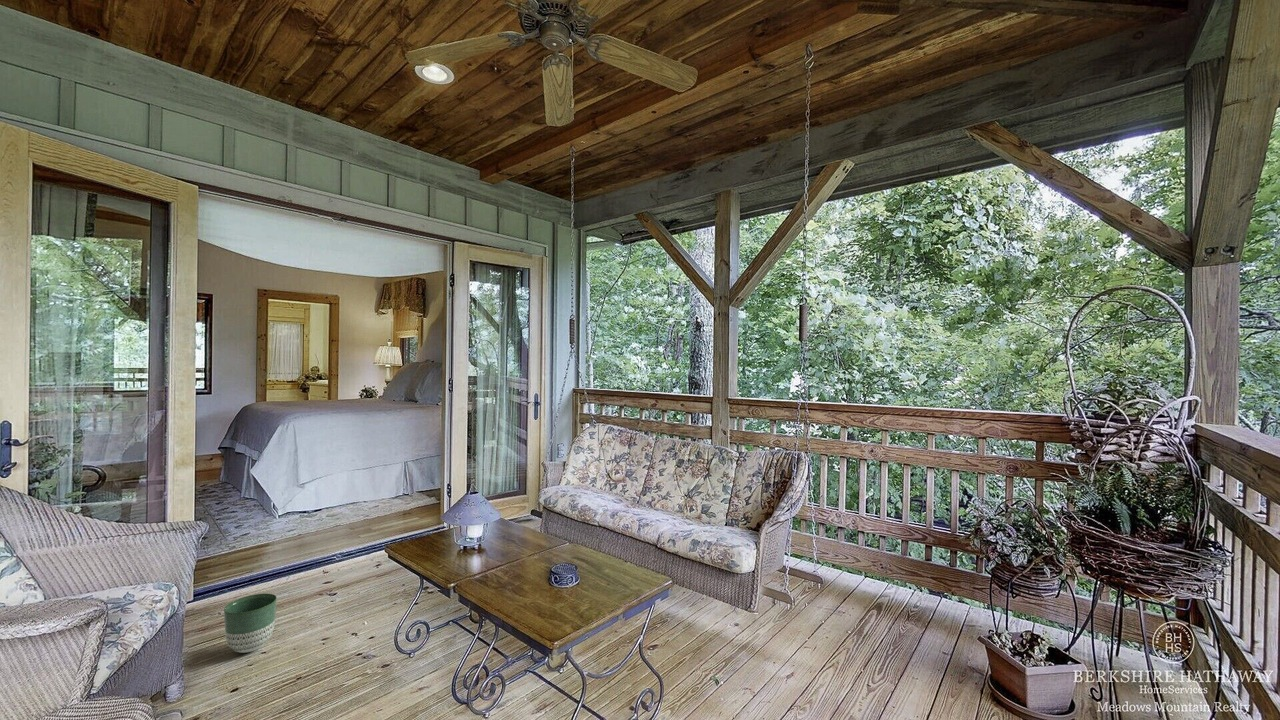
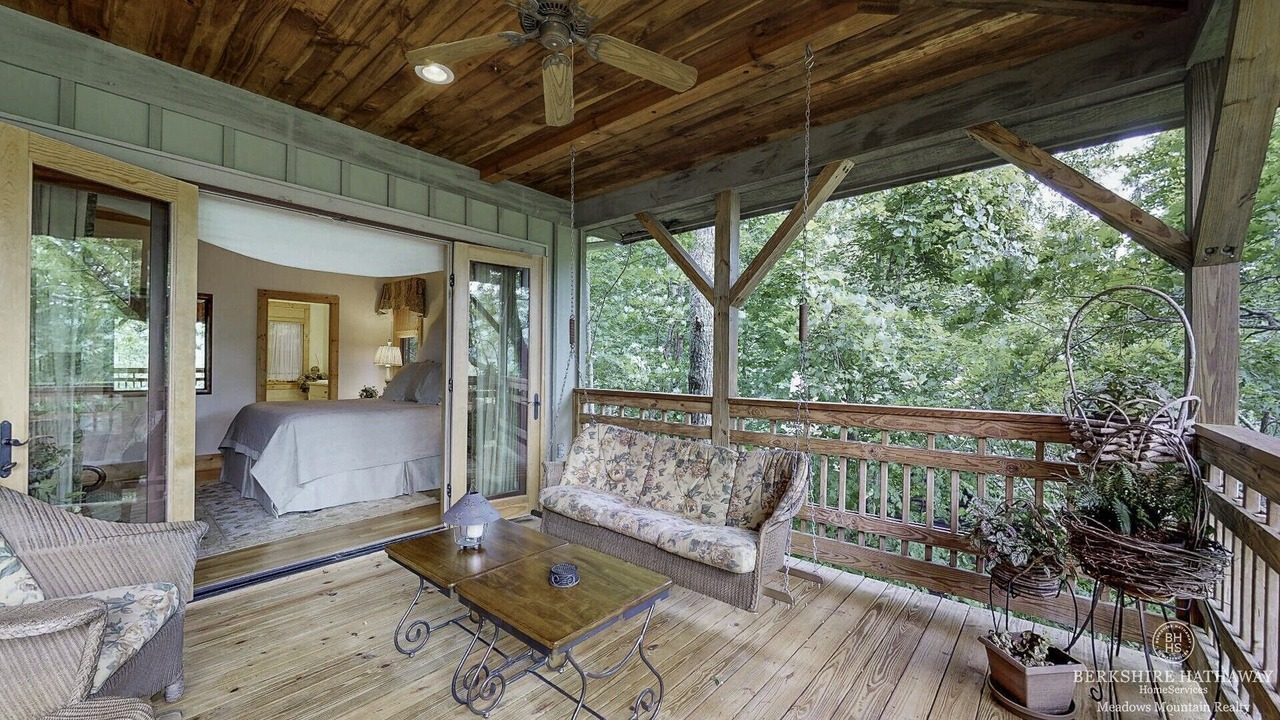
- planter [223,593,278,654]
